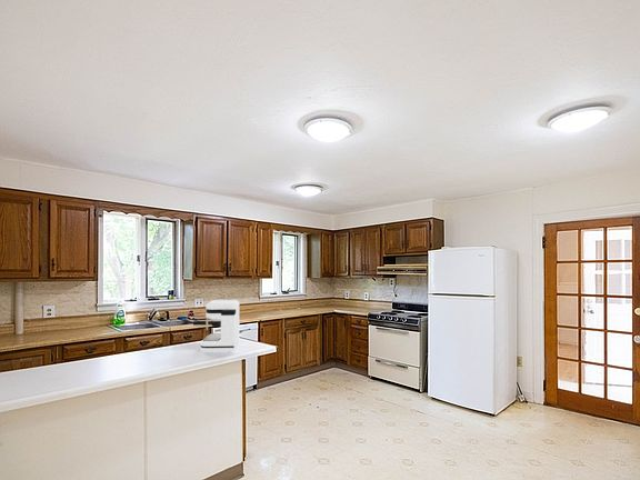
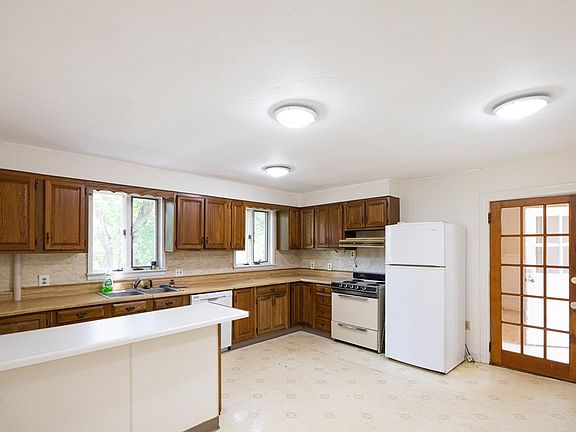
- coffee maker [192,299,240,352]
